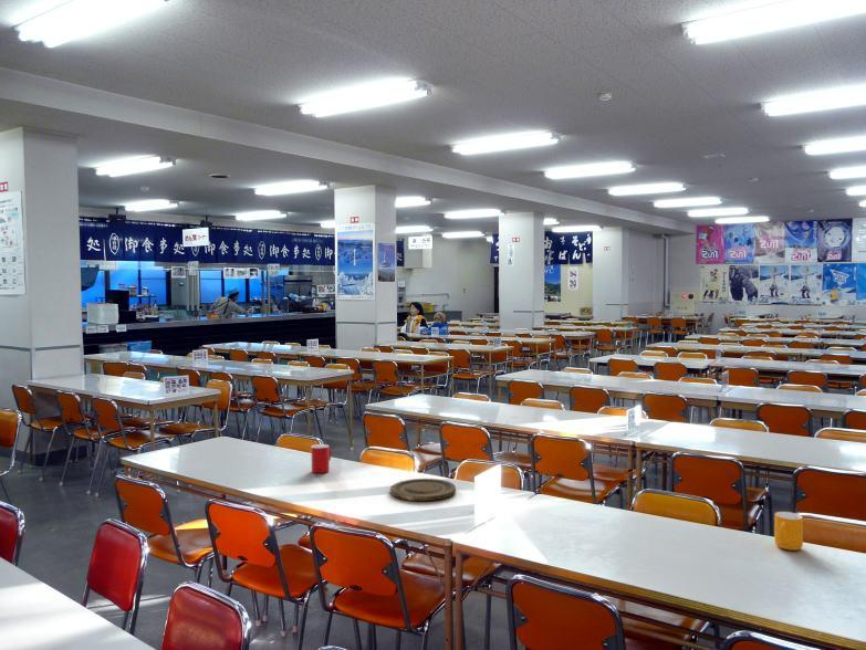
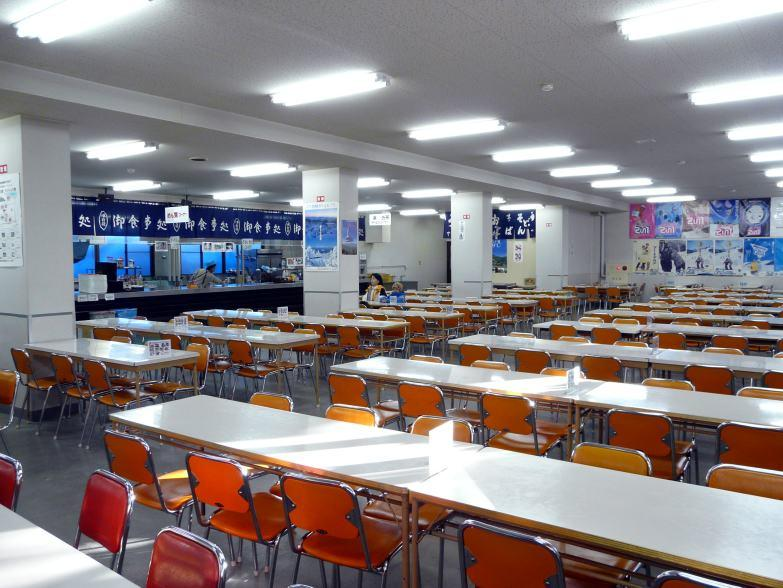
- plate [389,478,457,502]
- mug [773,511,804,552]
- cup [310,443,332,474]
